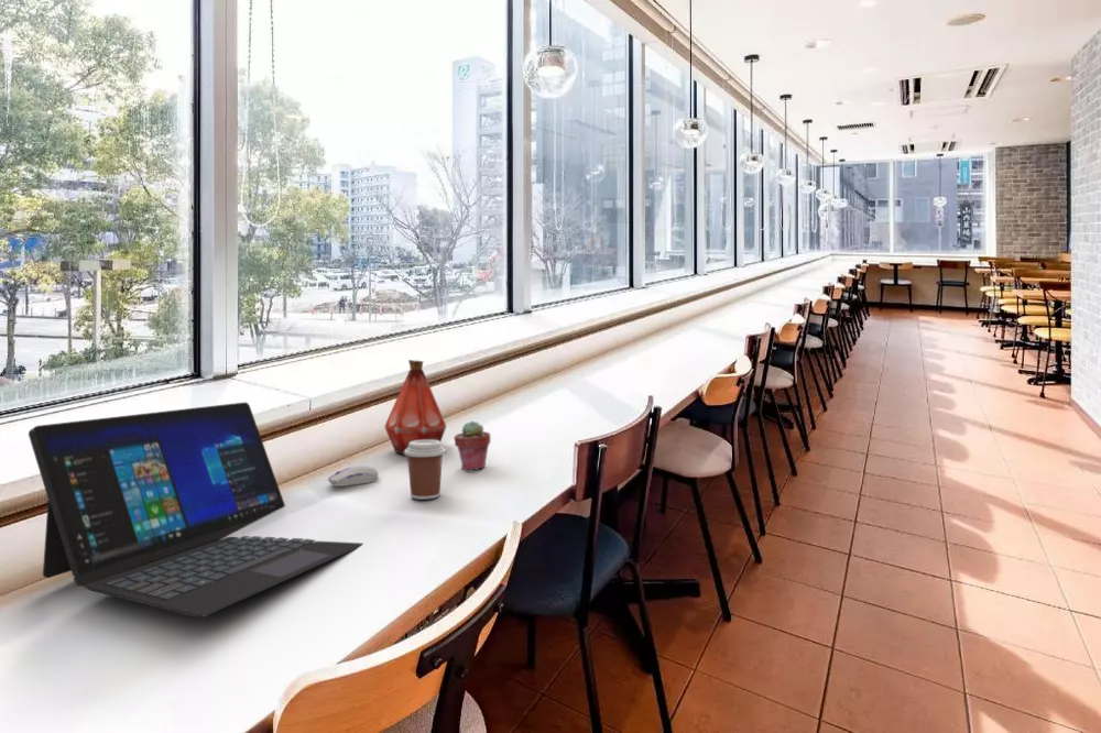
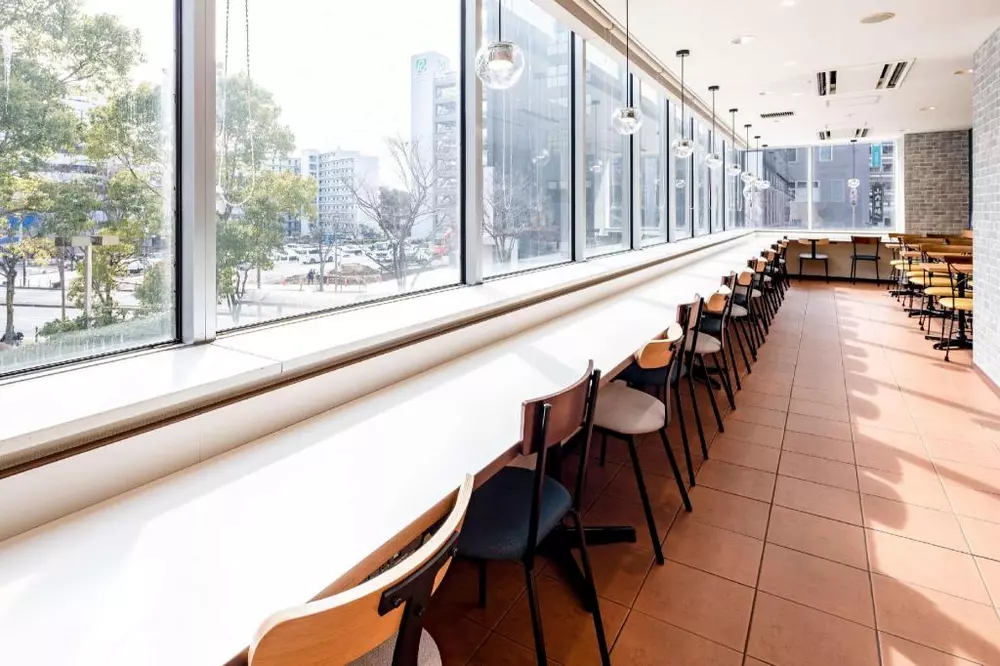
- computer mouse [327,463,380,488]
- bottle [383,359,447,456]
- potted succulent [453,419,491,471]
- laptop [28,401,364,619]
- coffee cup [404,440,447,501]
